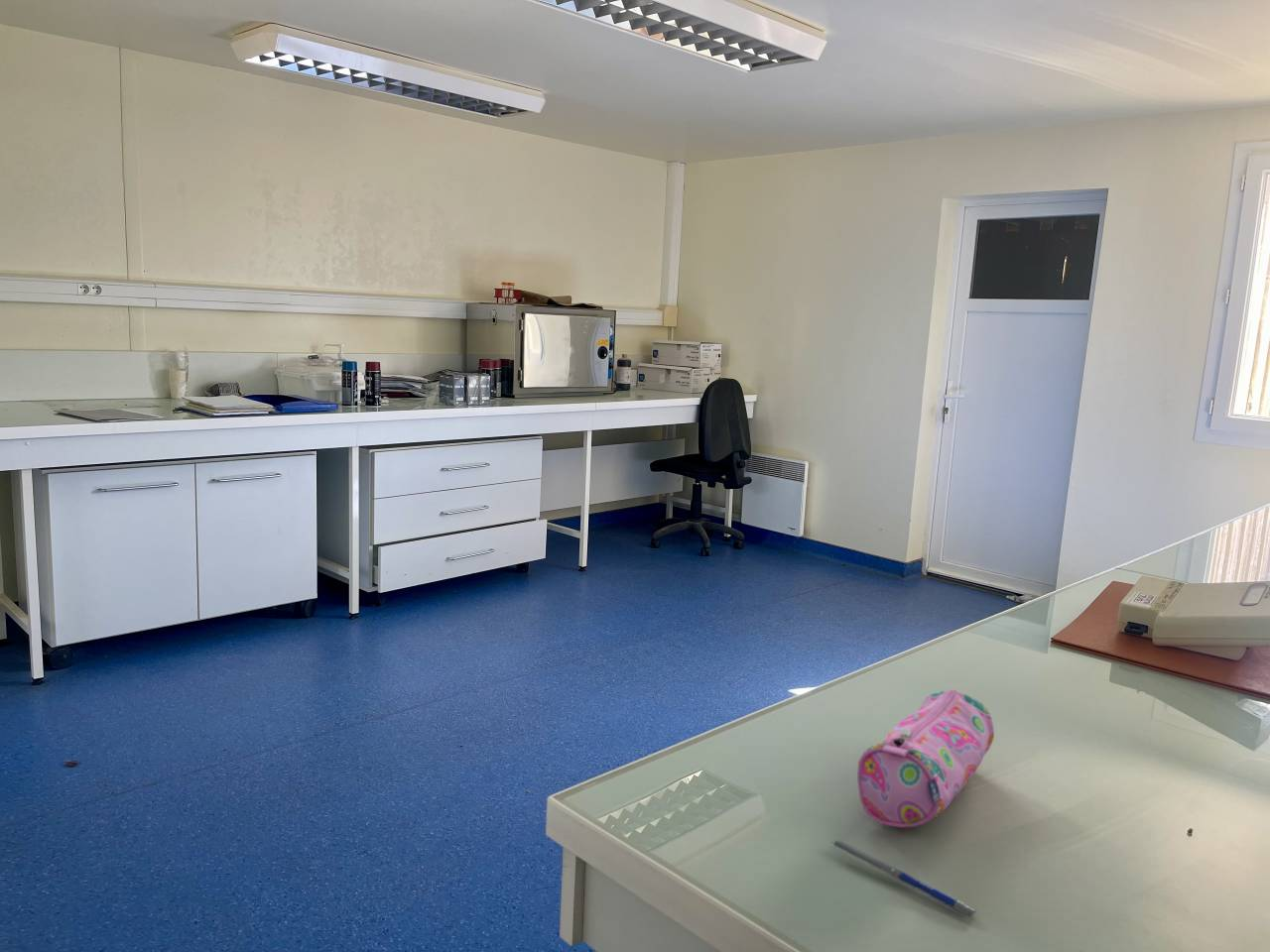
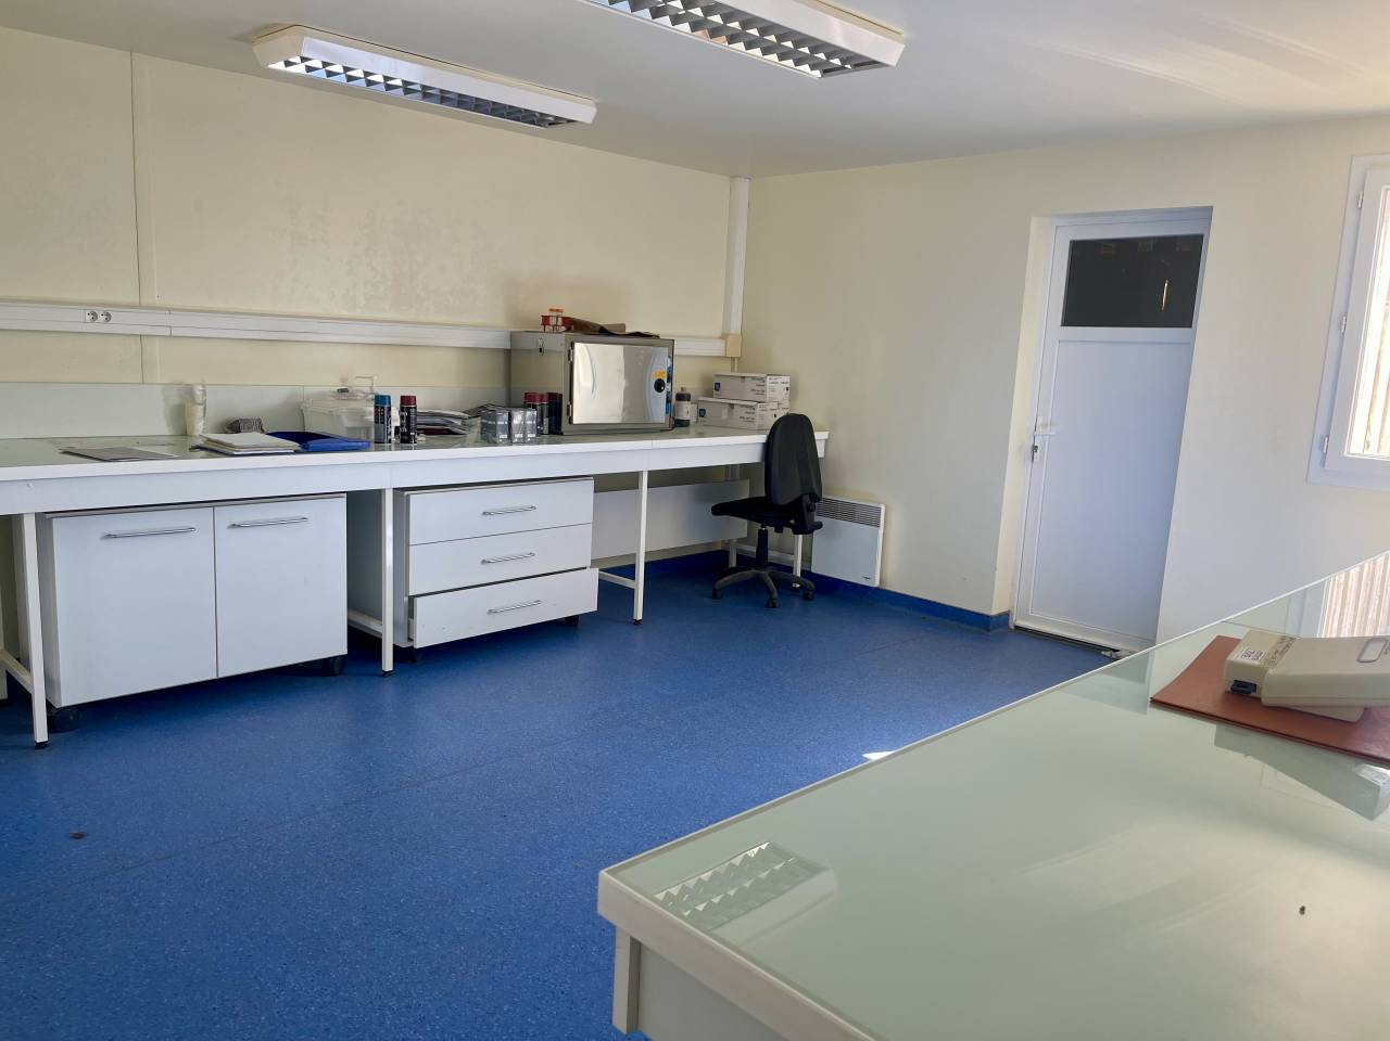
- pencil case [856,688,995,829]
- pen [830,839,979,920]
